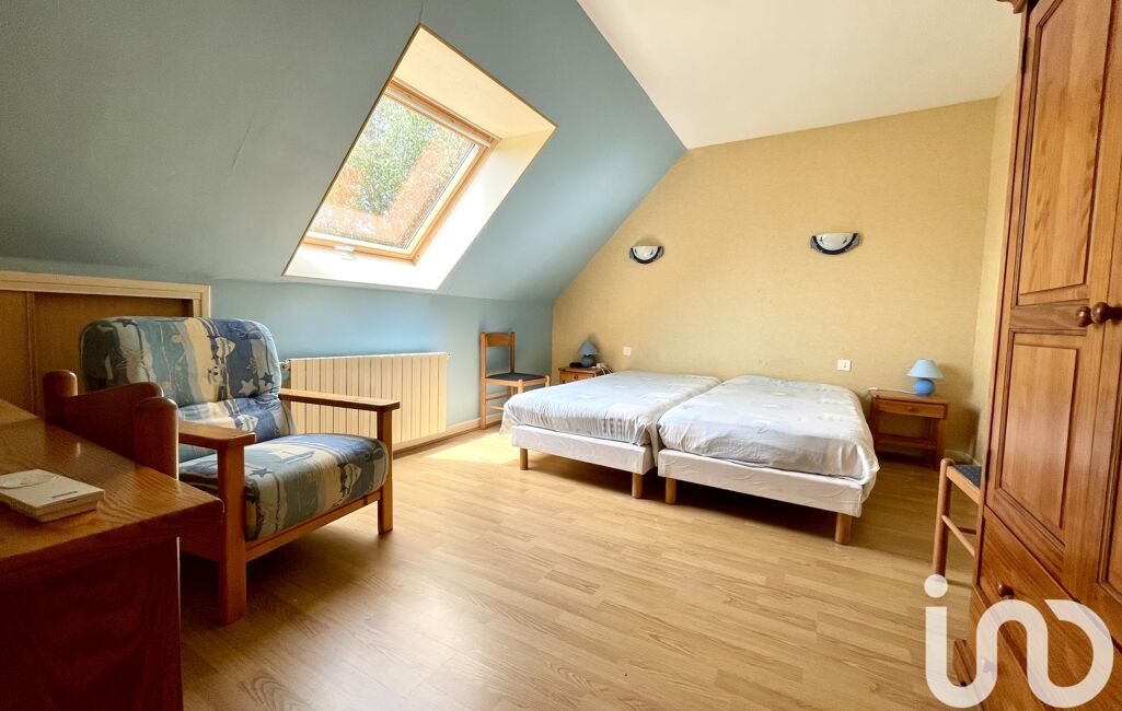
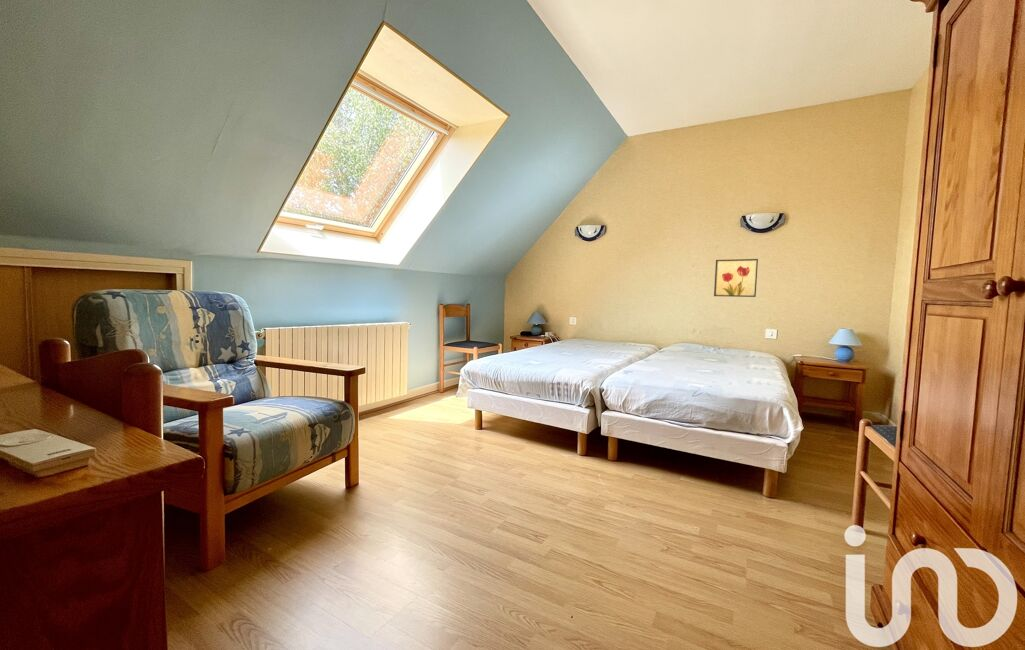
+ wall art [713,258,759,298]
